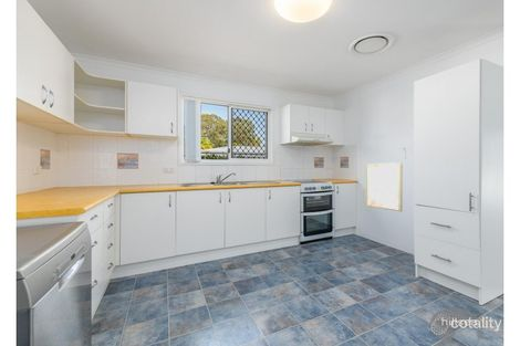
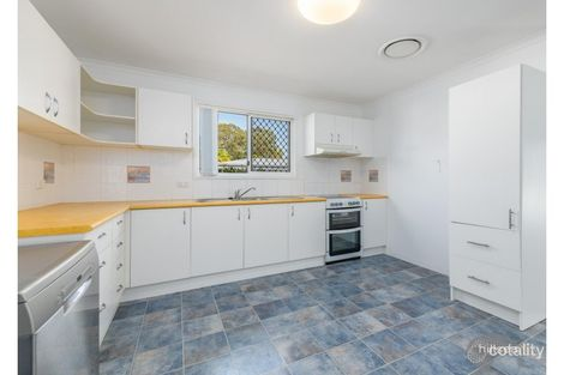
- wall art [365,161,403,212]
